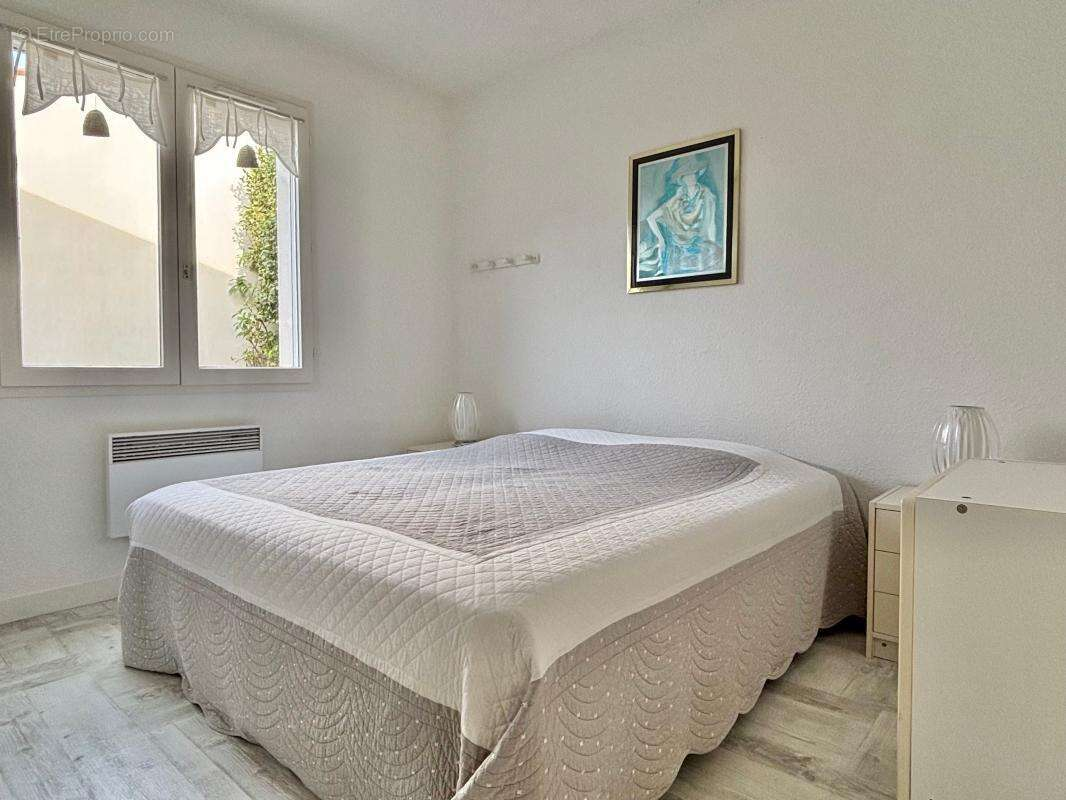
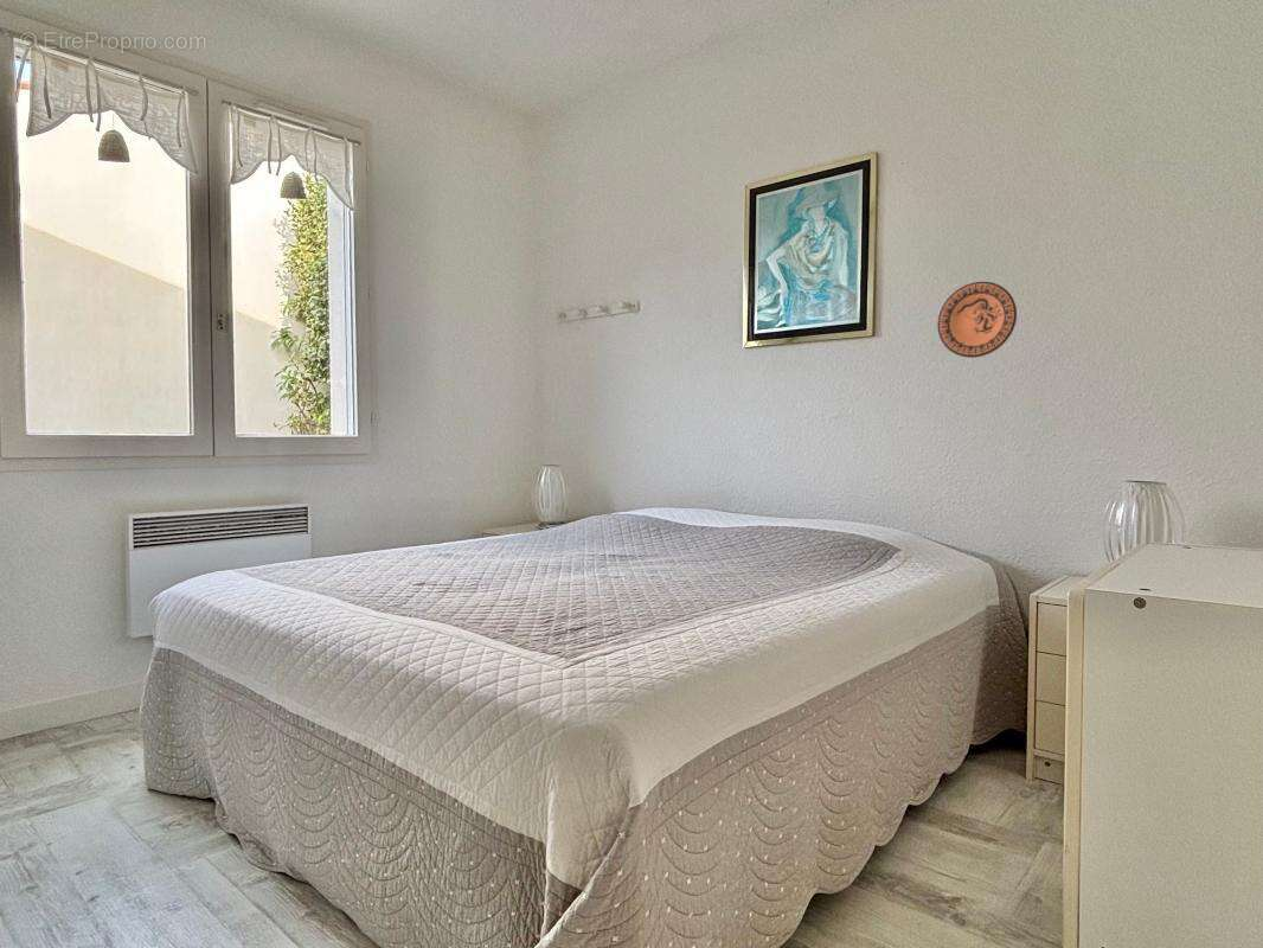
+ decorative plate [936,281,1018,359]
